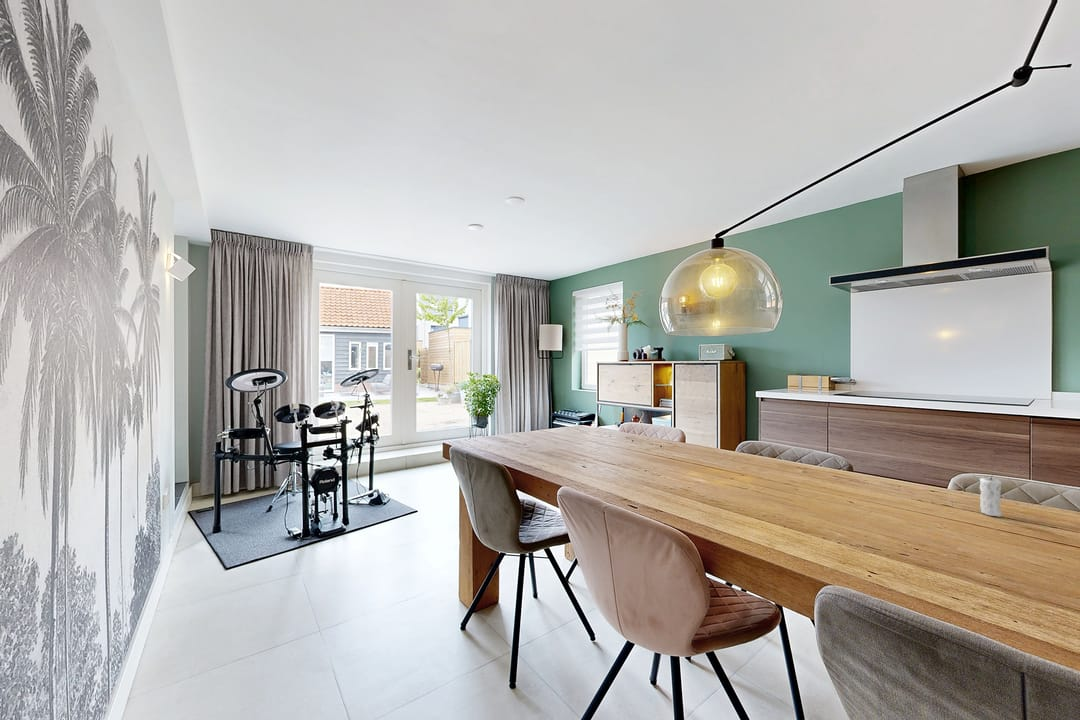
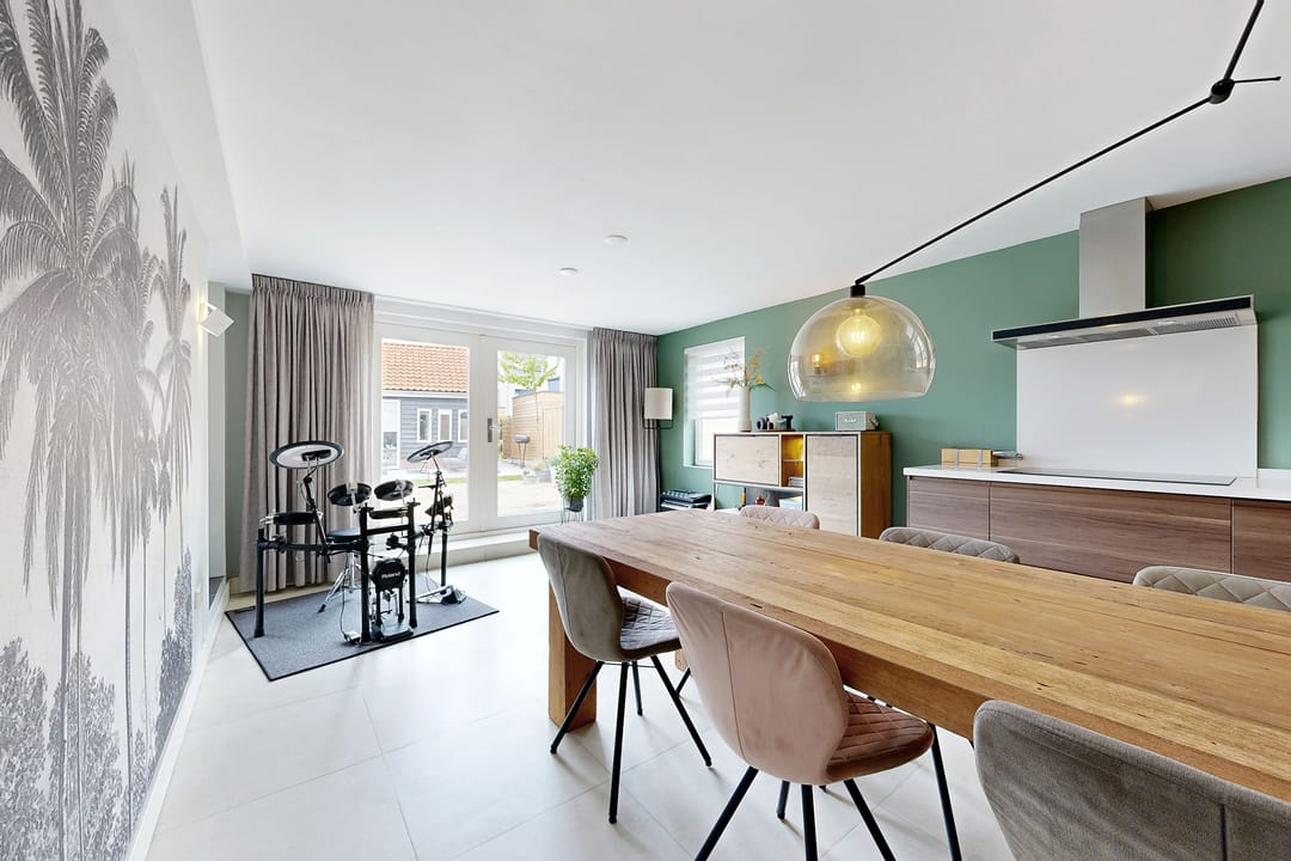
- candle [979,472,1003,518]
